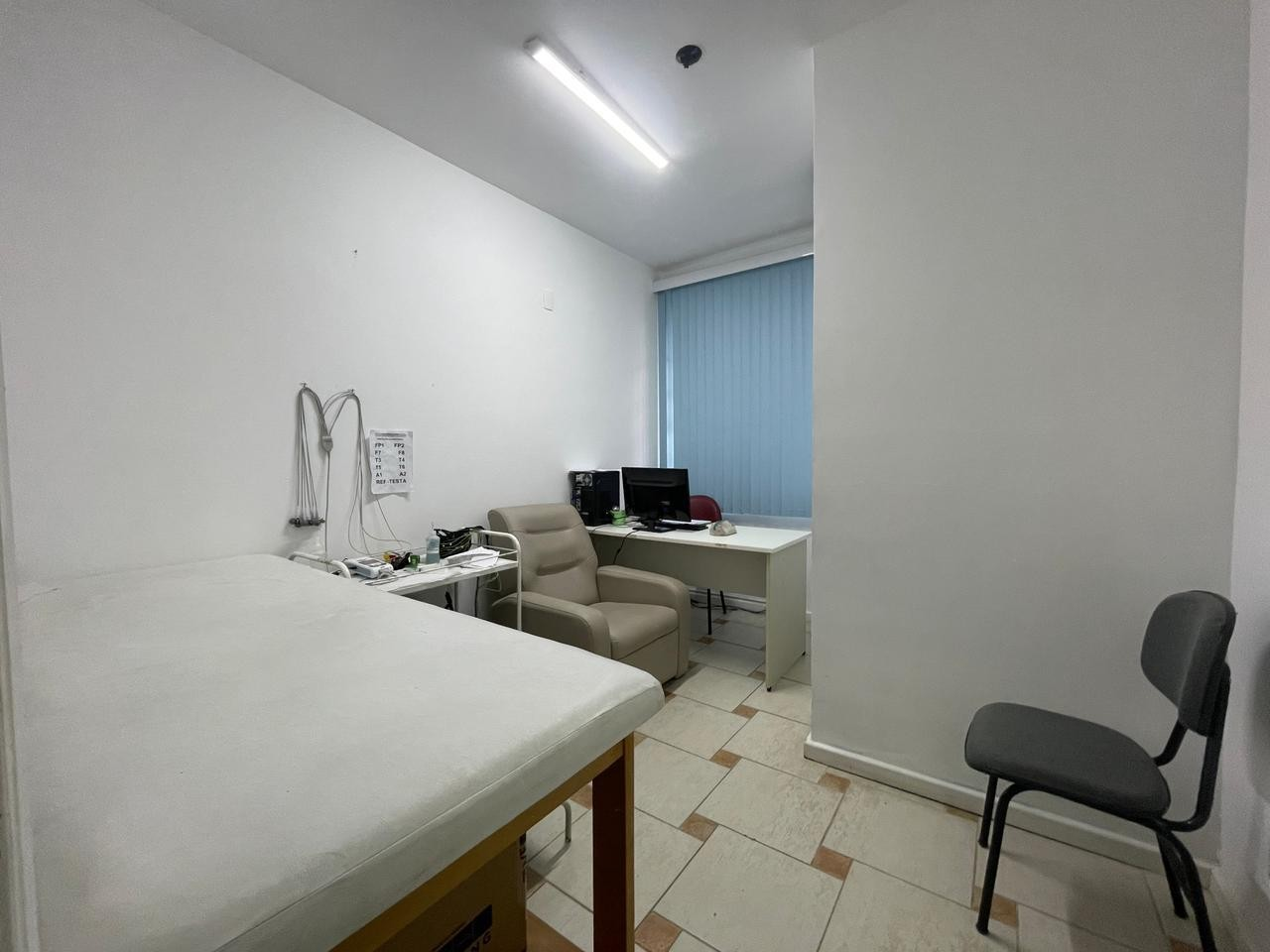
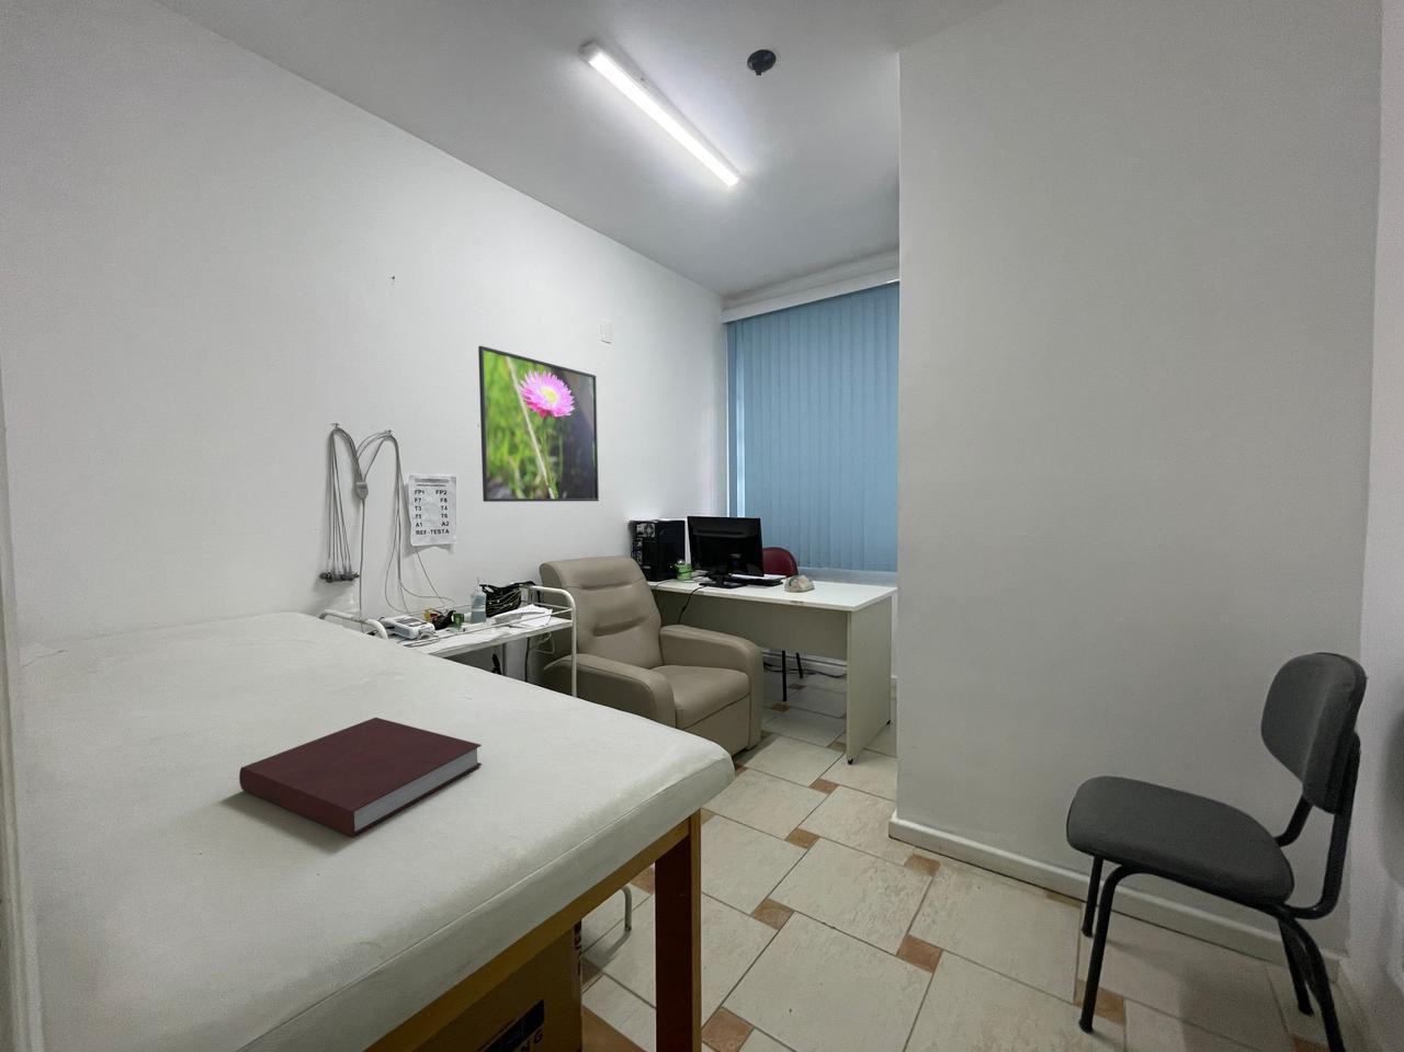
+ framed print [478,345,600,503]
+ notebook [238,717,483,839]
